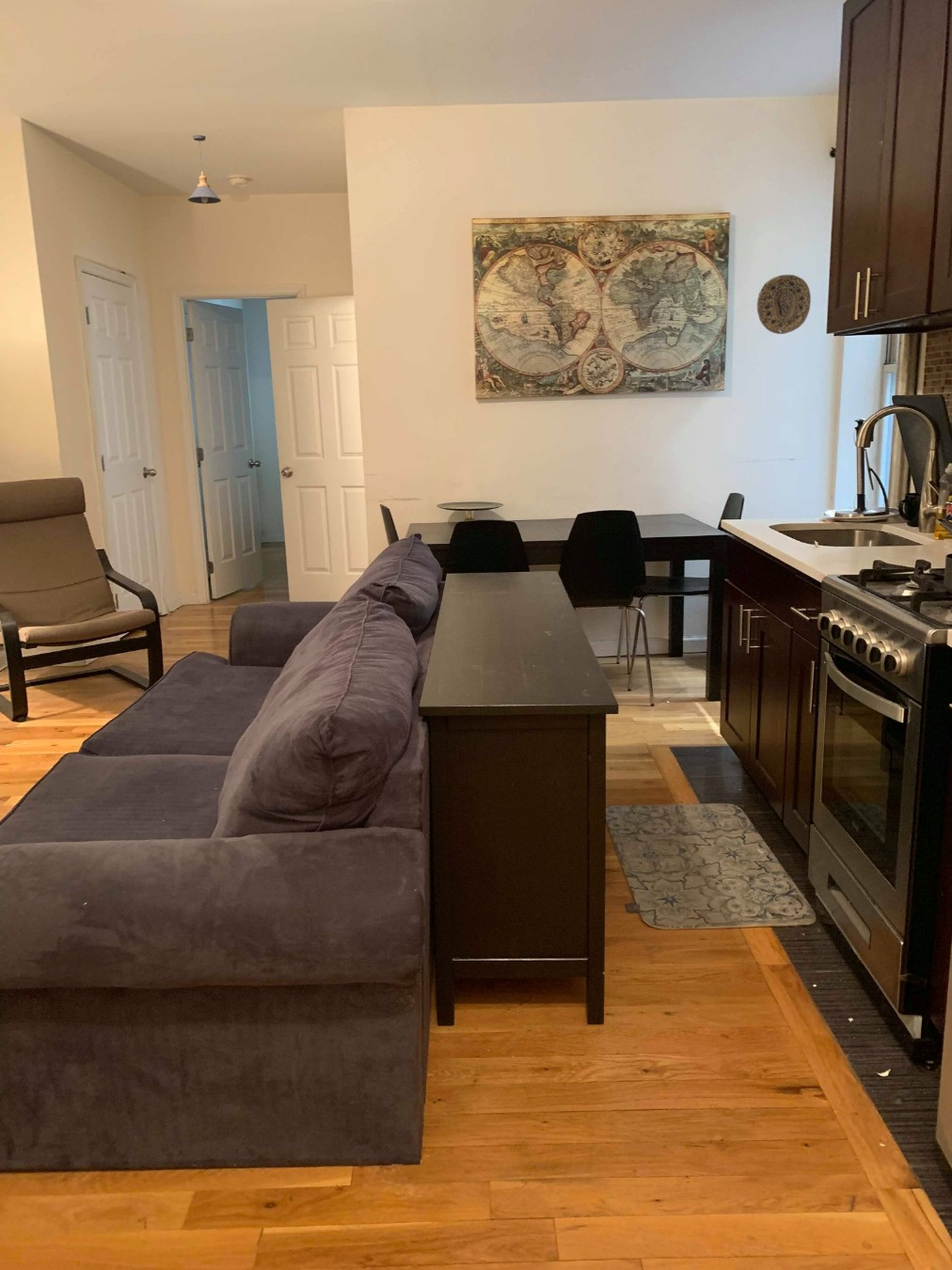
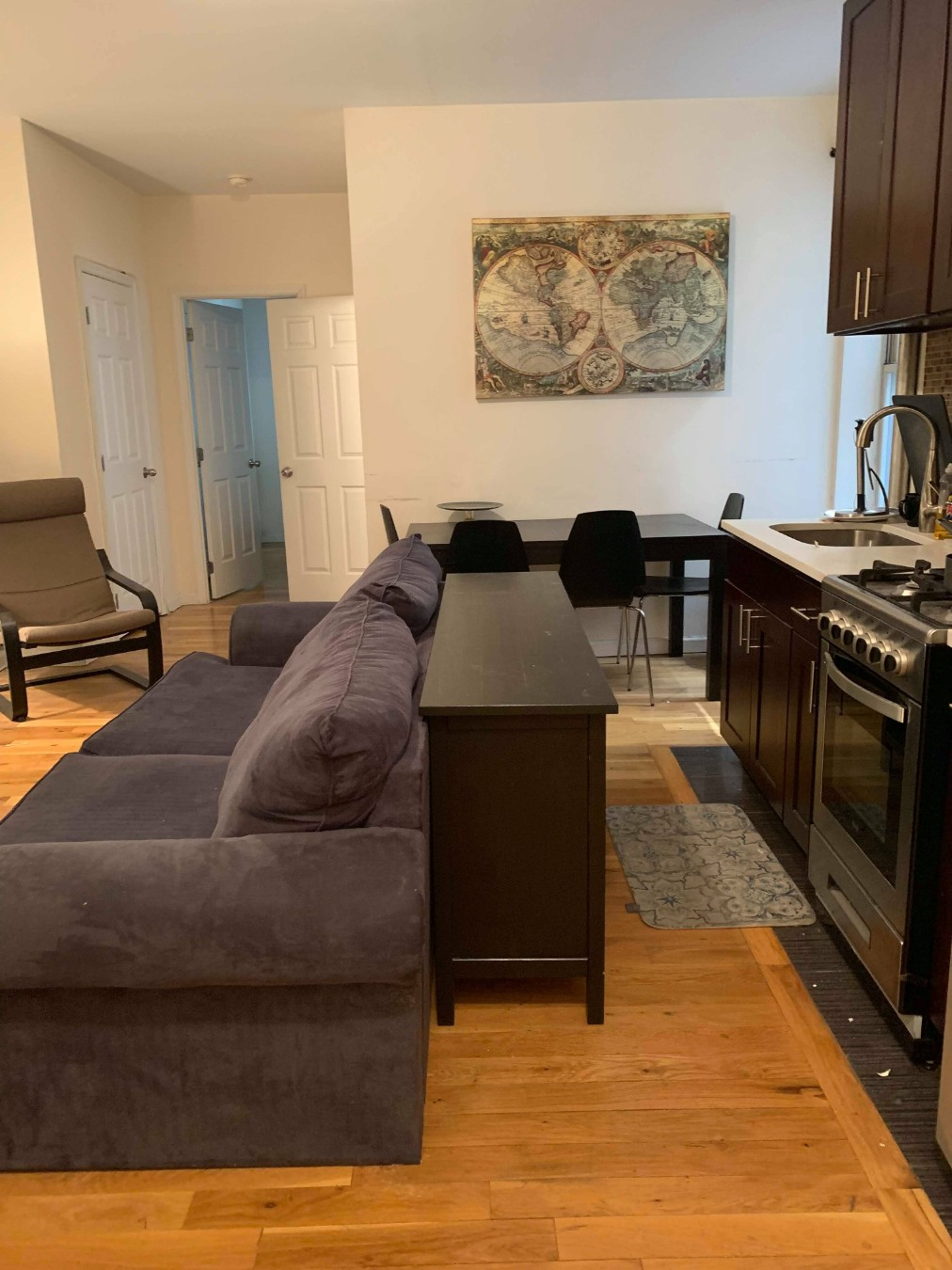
- decorative plate [756,274,812,335]
- pendant light [187,135,222,204]
